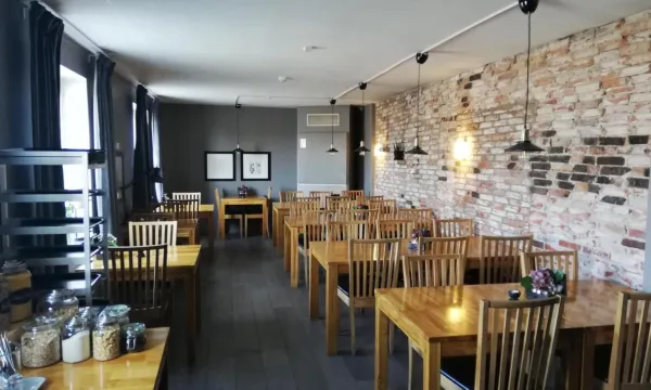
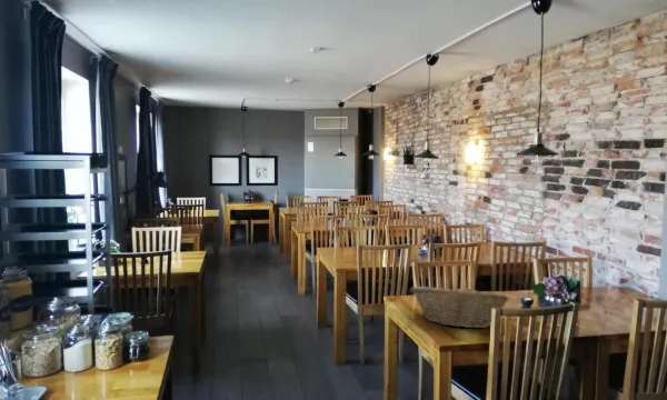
+ fruit basket [409,286,509,329]
